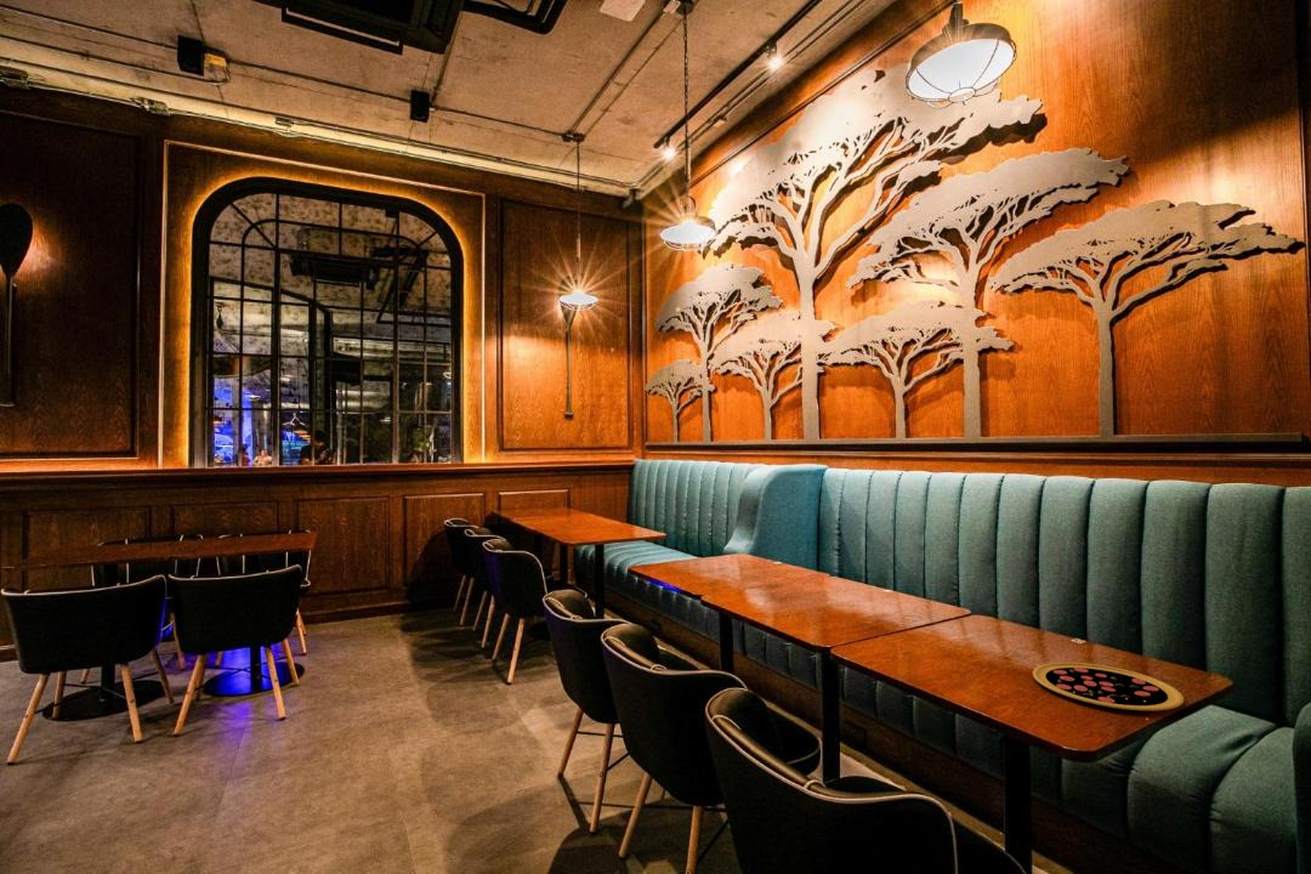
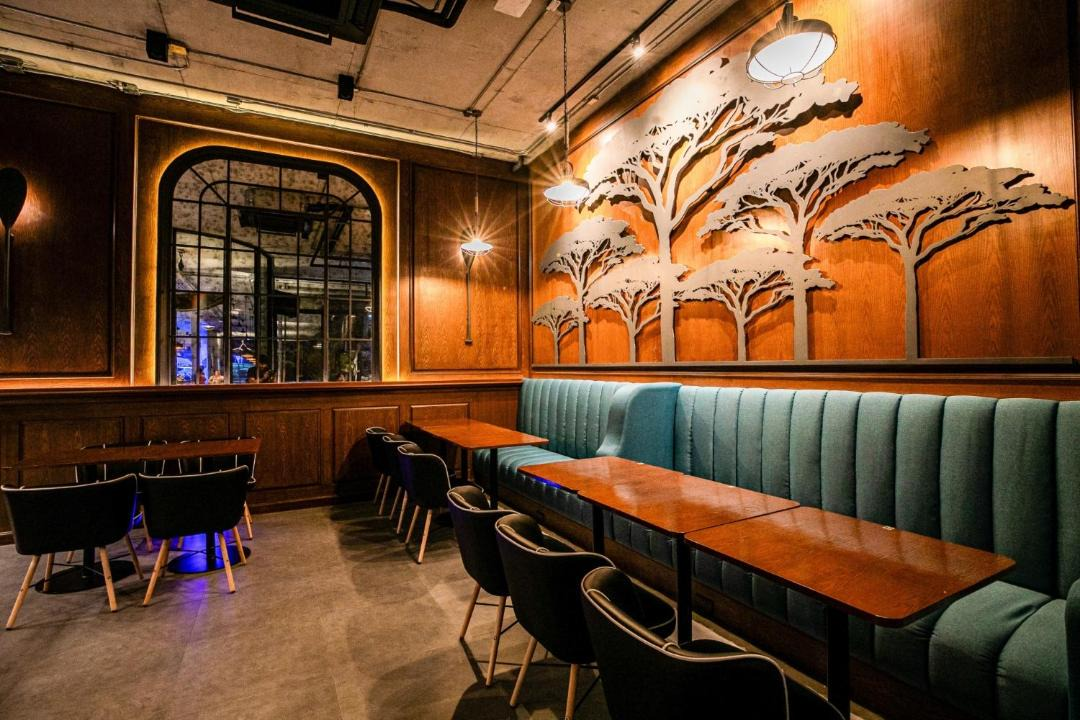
- pizza [1032,662,1185,711]
